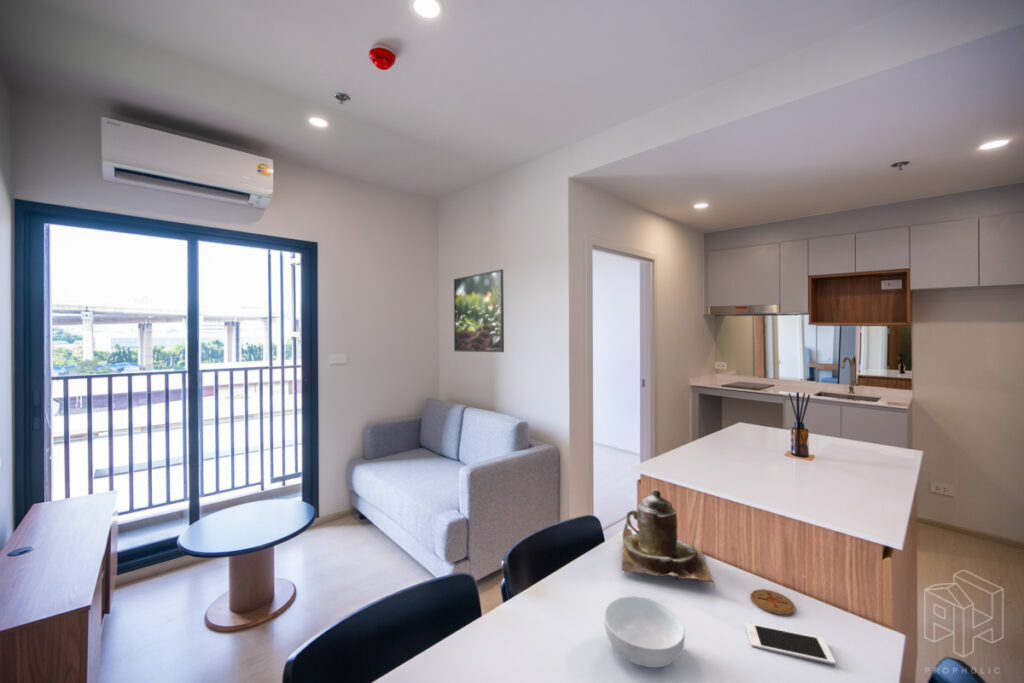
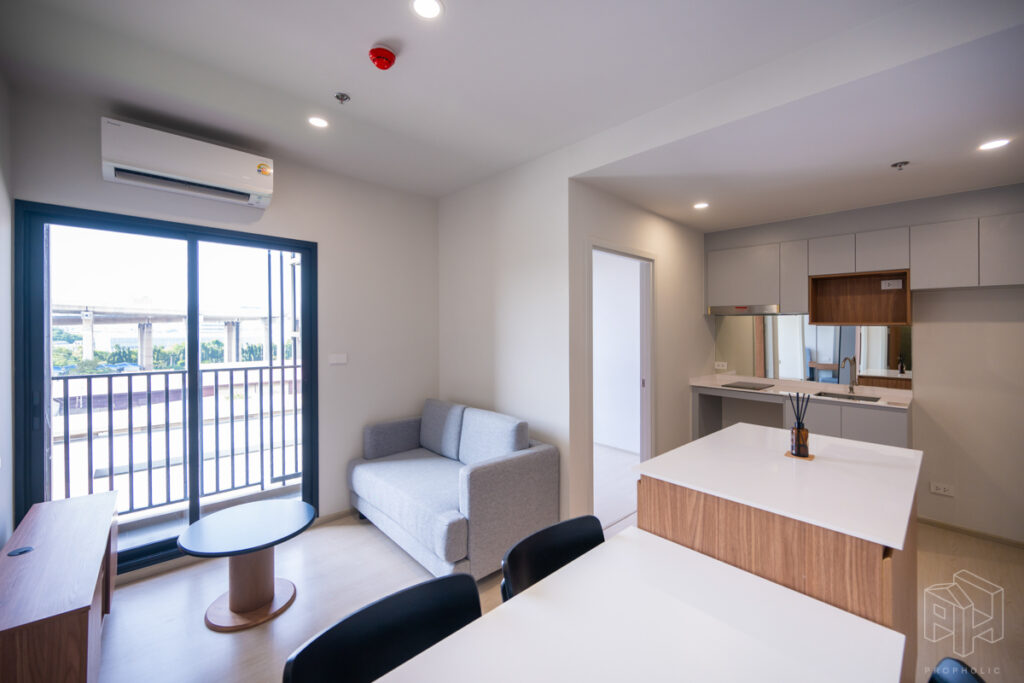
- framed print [453,268,505,353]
- coaster [750,588,796,616]
- teapot [621,488,715,583]
- cell phone [744,622,837,666]
- cereal bowl [603,595,686,669]
